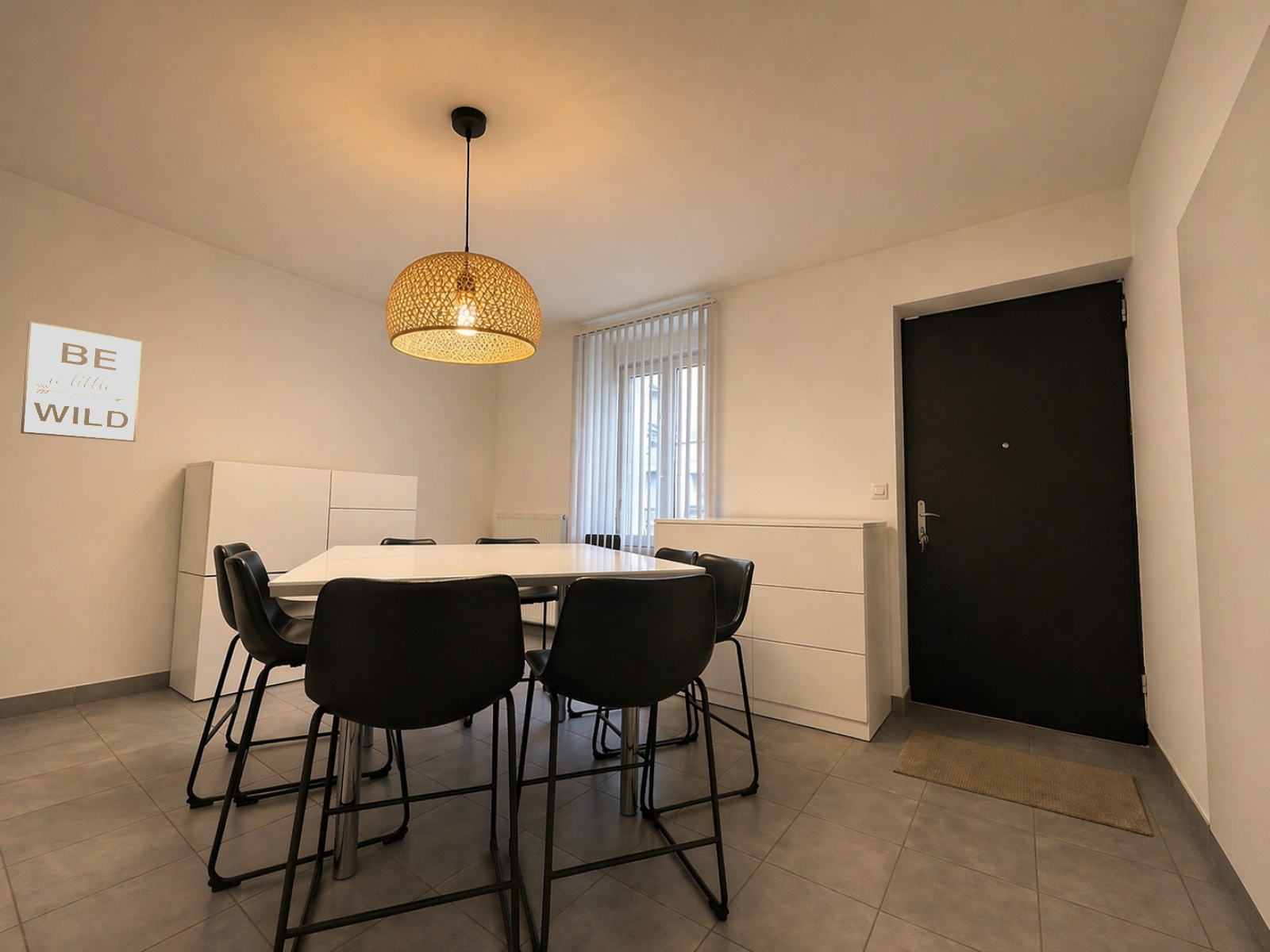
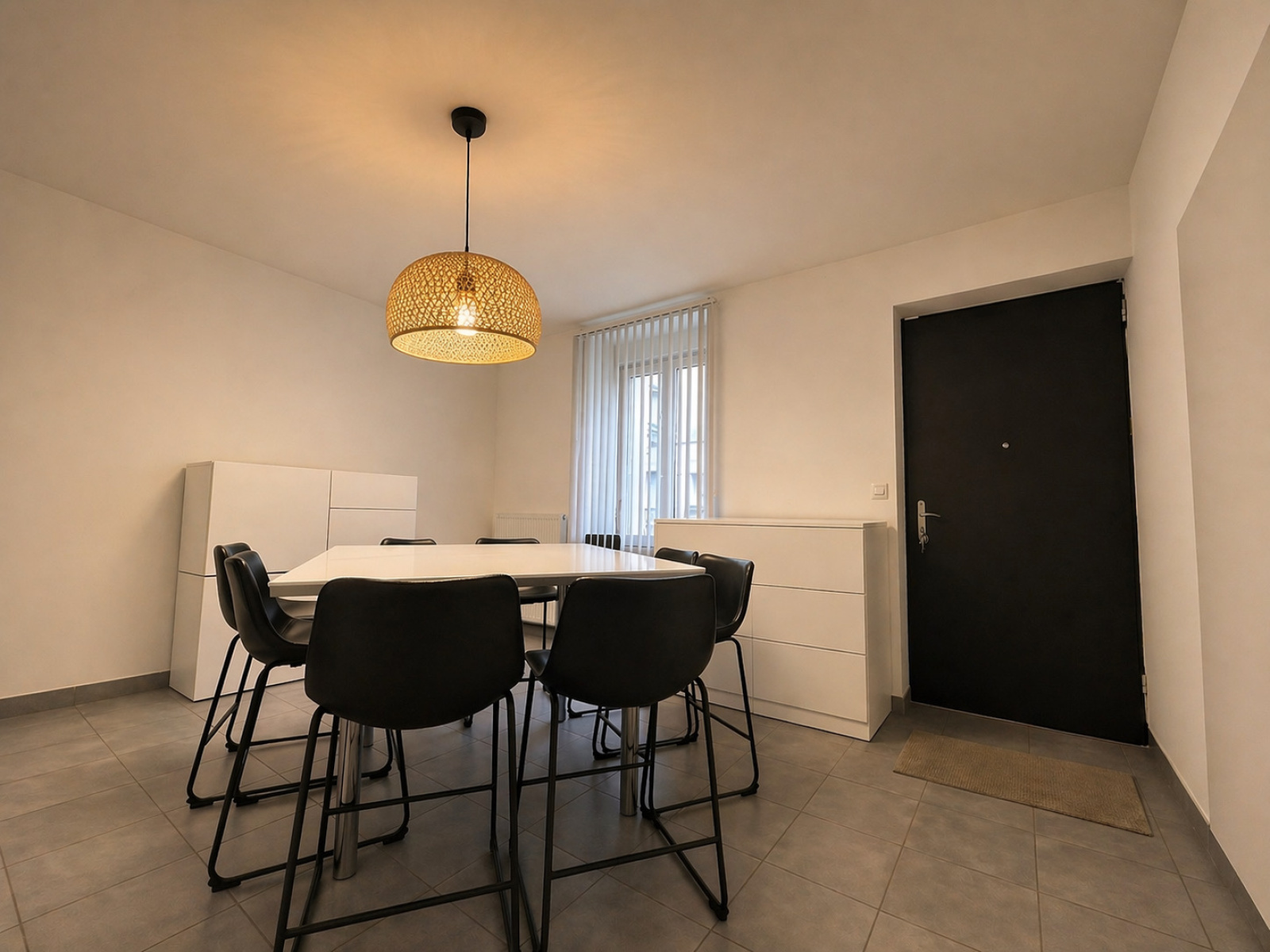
- wall art [20,320,142,443]
